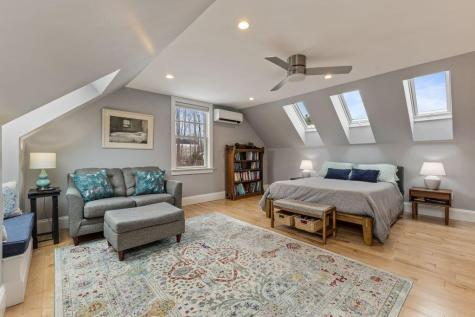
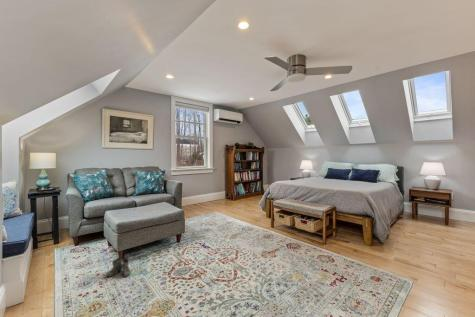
+ boots [106,256,132,278]
